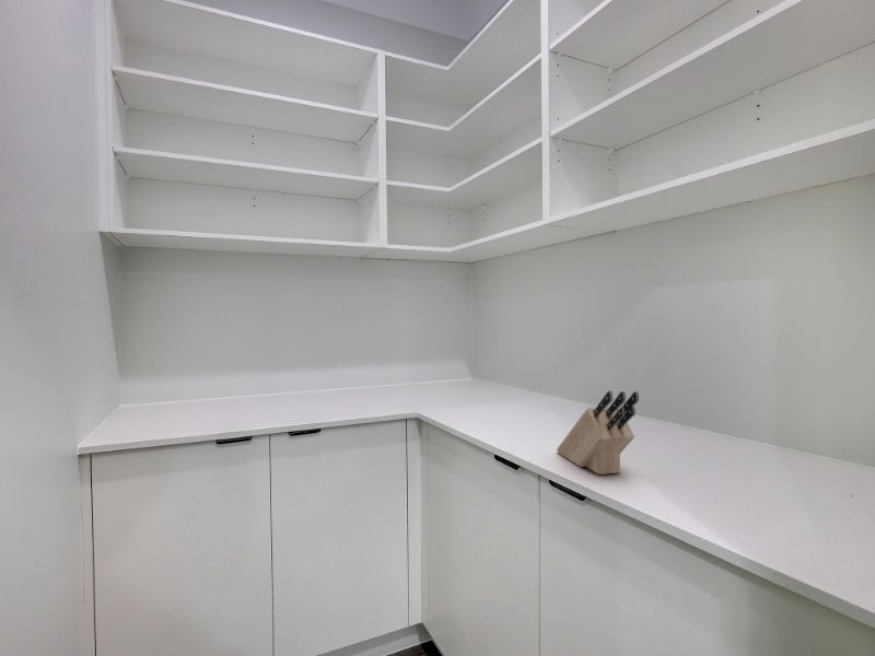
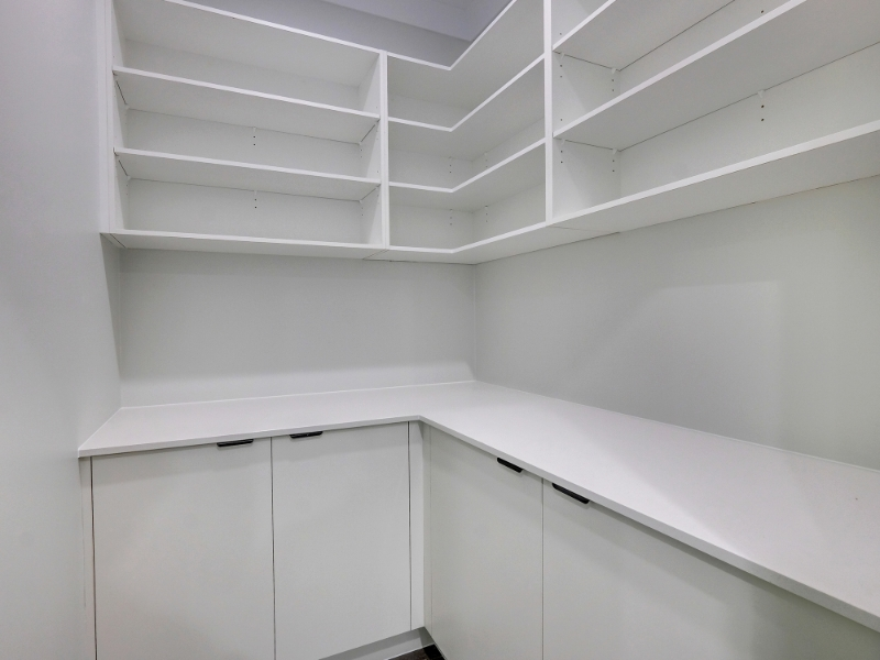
- knife block [556,390,640,476]
